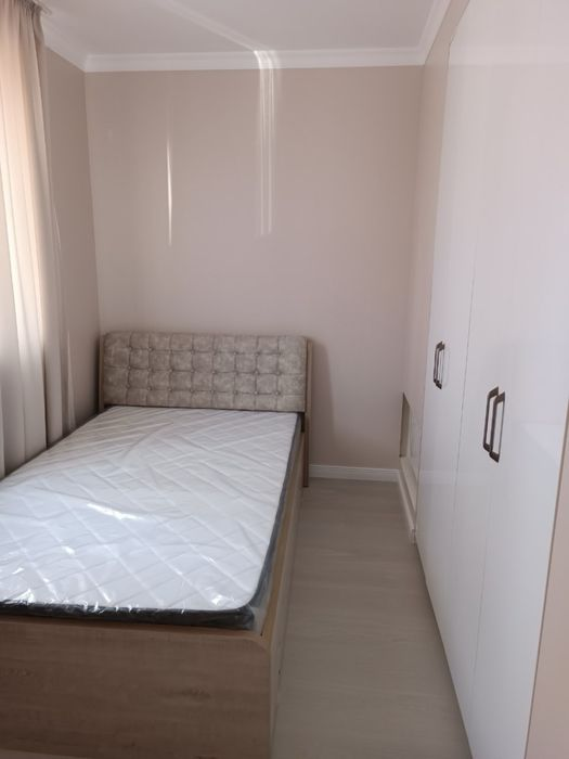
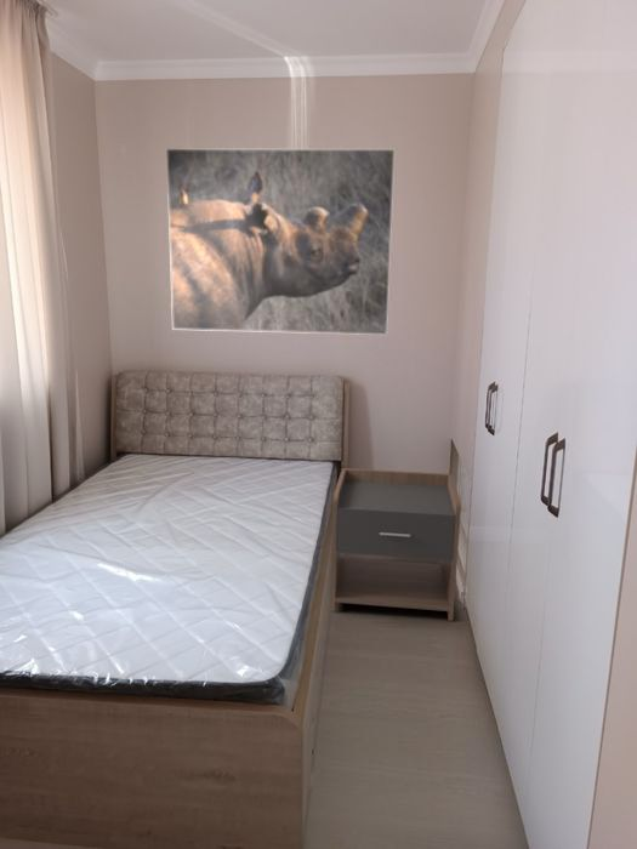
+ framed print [165,148,396,336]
+ nightstand [329,467,462,622]
